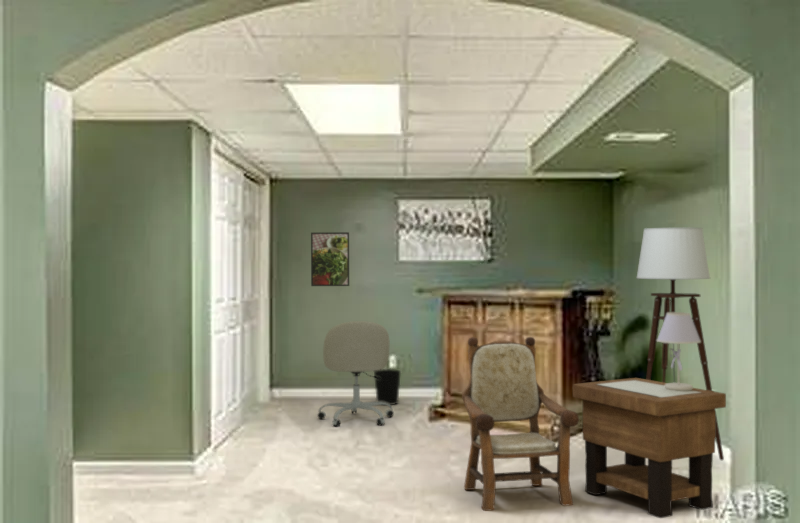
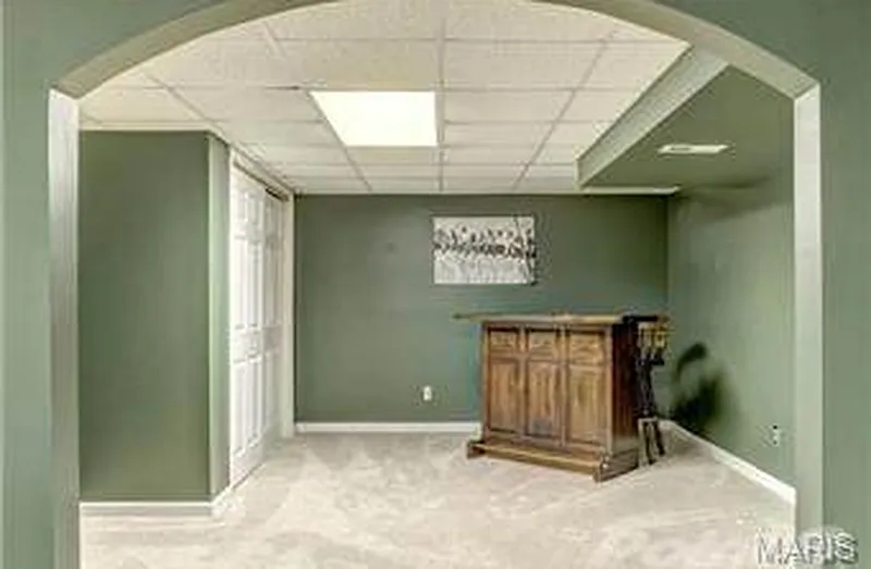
- floor lamp [635,227,725,461]
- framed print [310,231,350,287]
- office chair [316,320,395,428]
- wastebasket [372,368,402,406]
- armchair [461,336,580,512]
- table lamp [657,311,701,391]
- side table [572,377,727,519]
